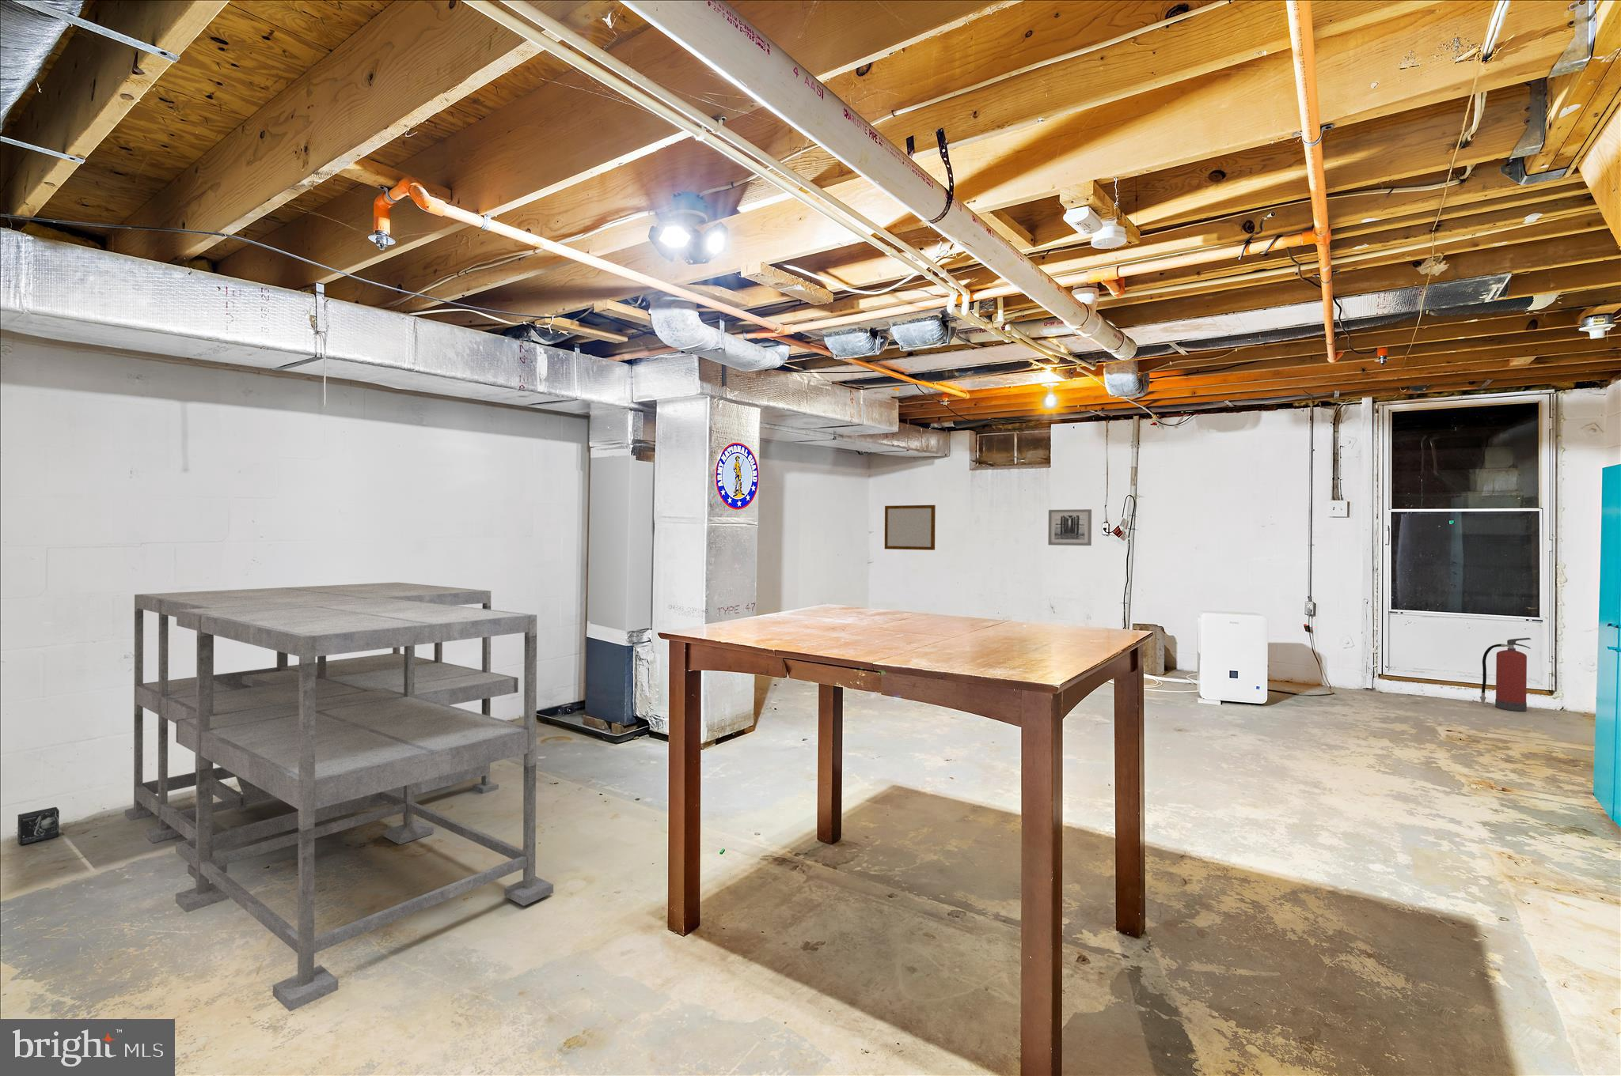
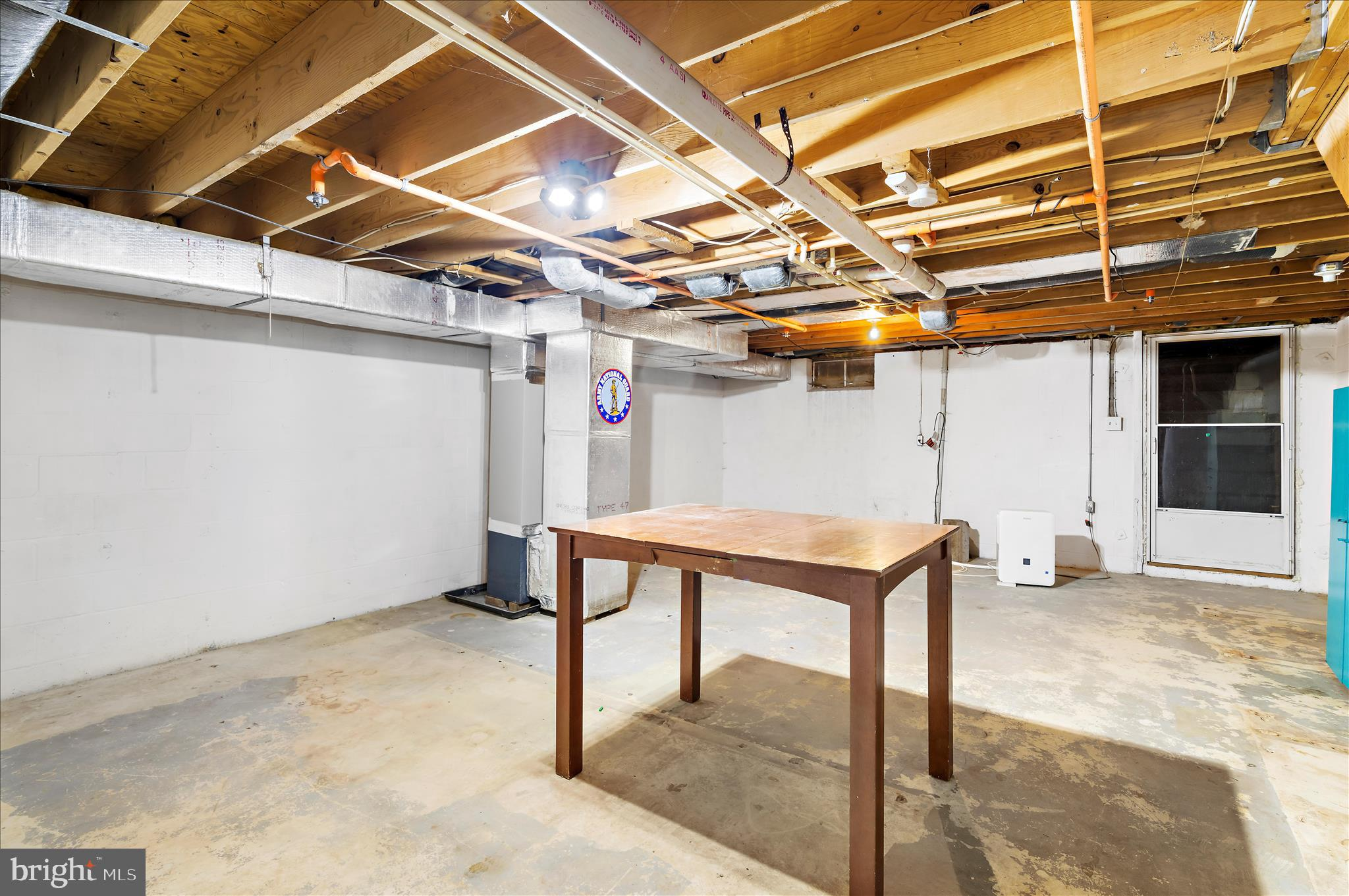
- wall art [1047,508,1092,546]
- writing board [884,504,936,551]
- box [17,807,60,845]
- shelving unit [124,582,554,1012]
- fire extinguisher [1479,638,1532,712]
